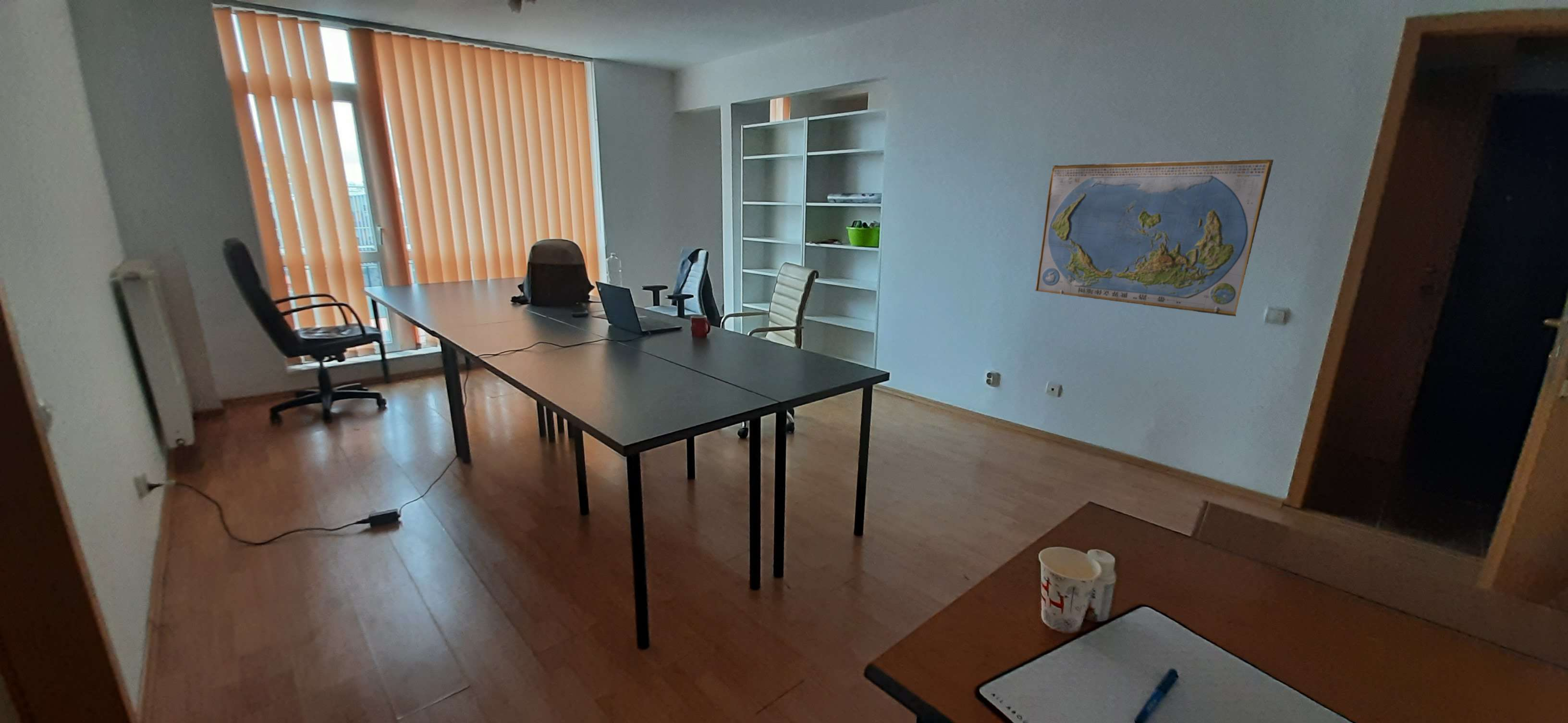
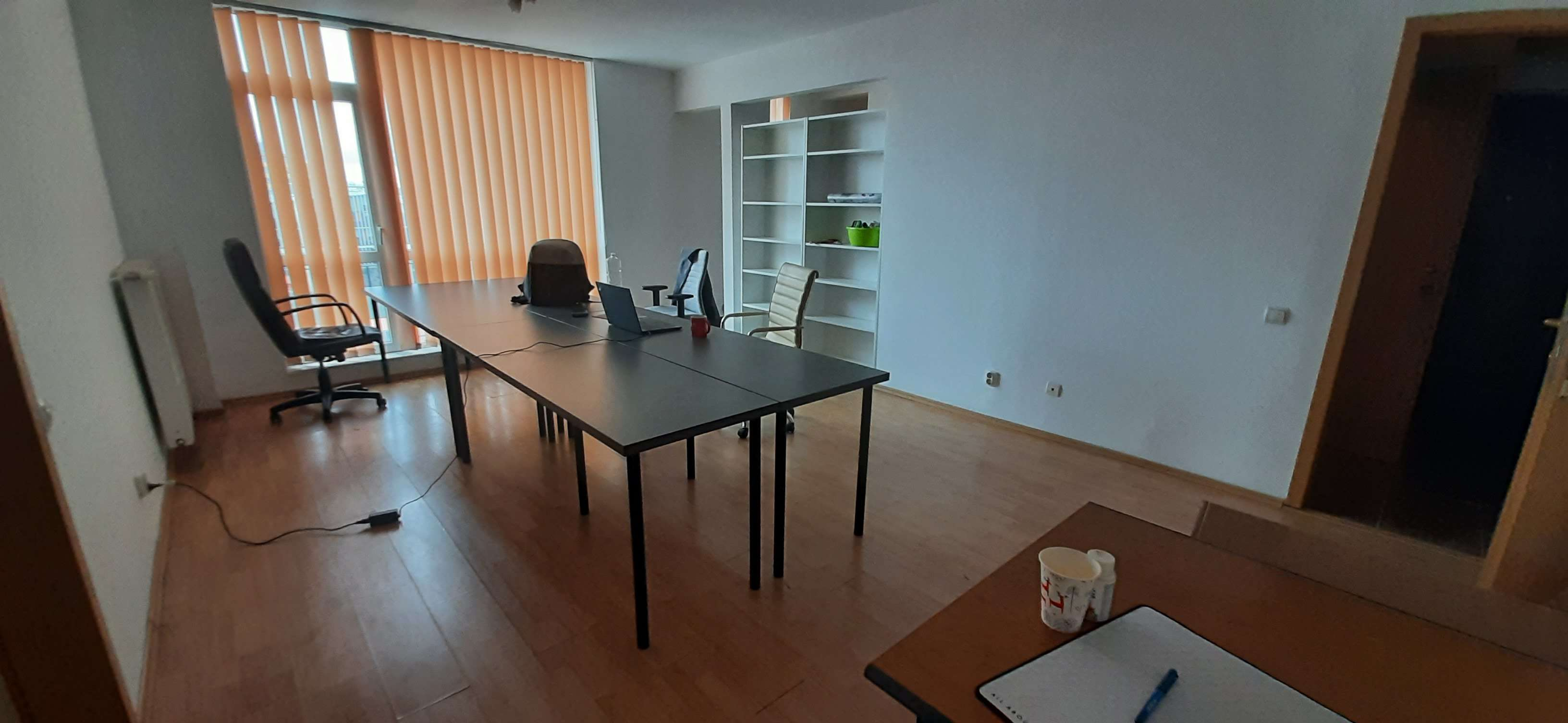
- world map [1035,159,1274,317]
